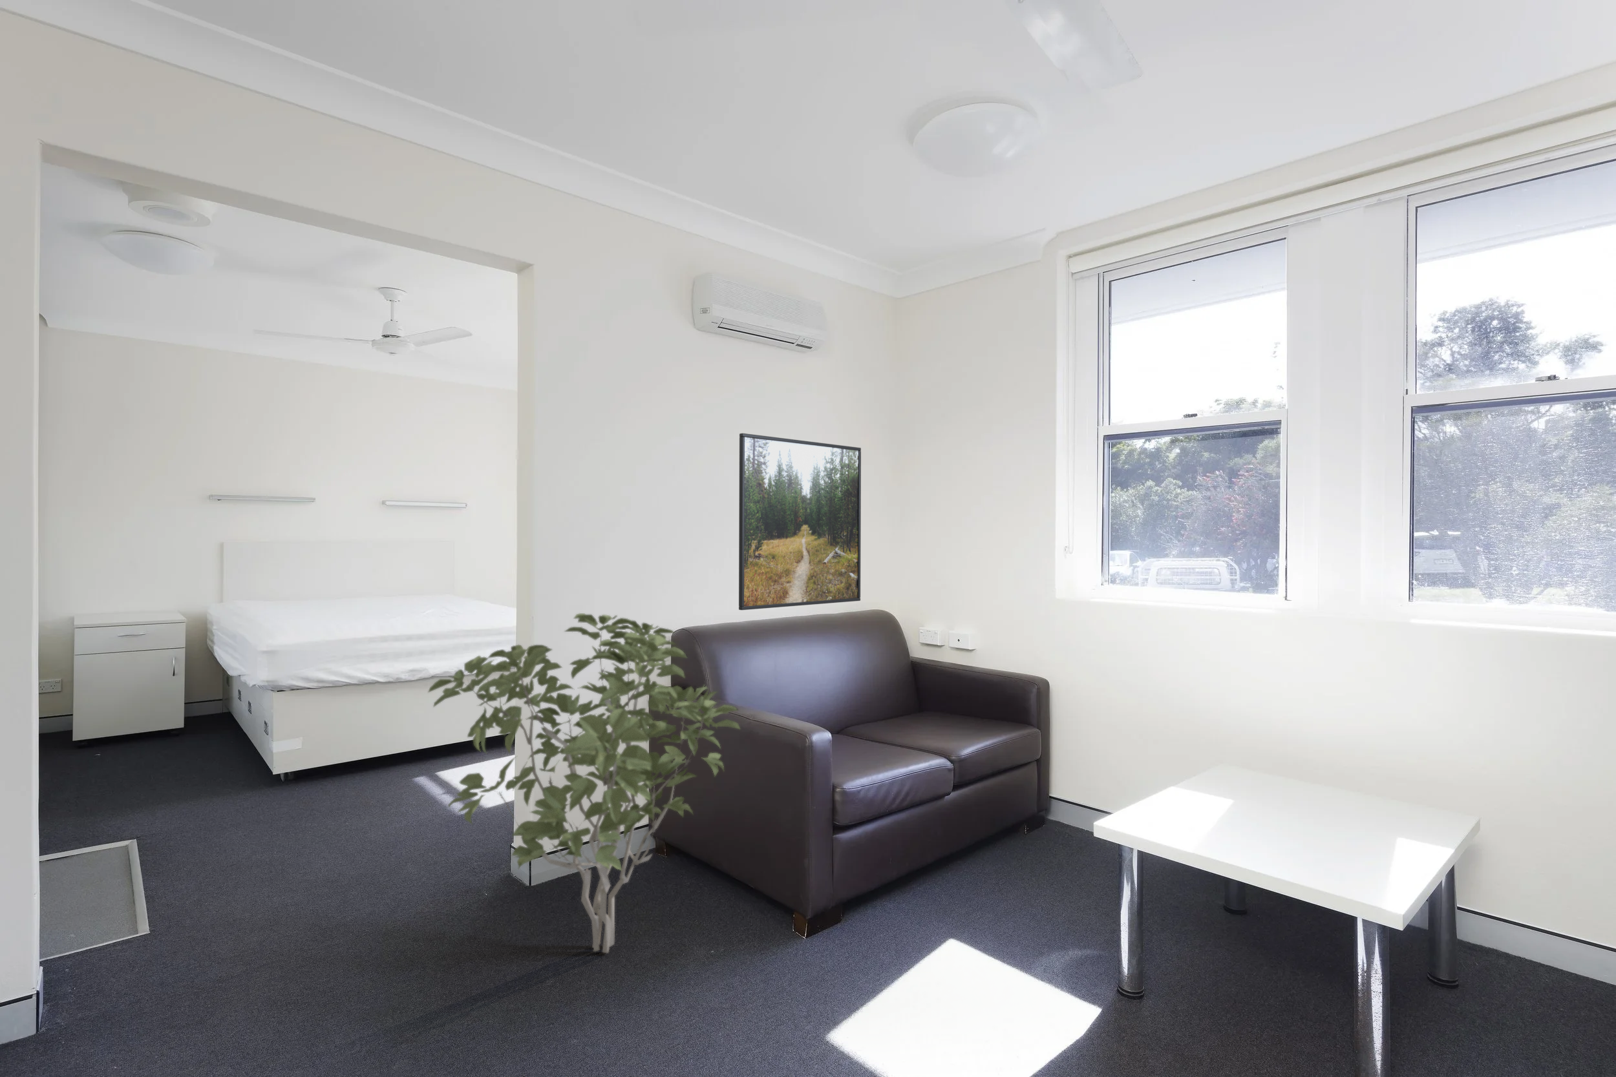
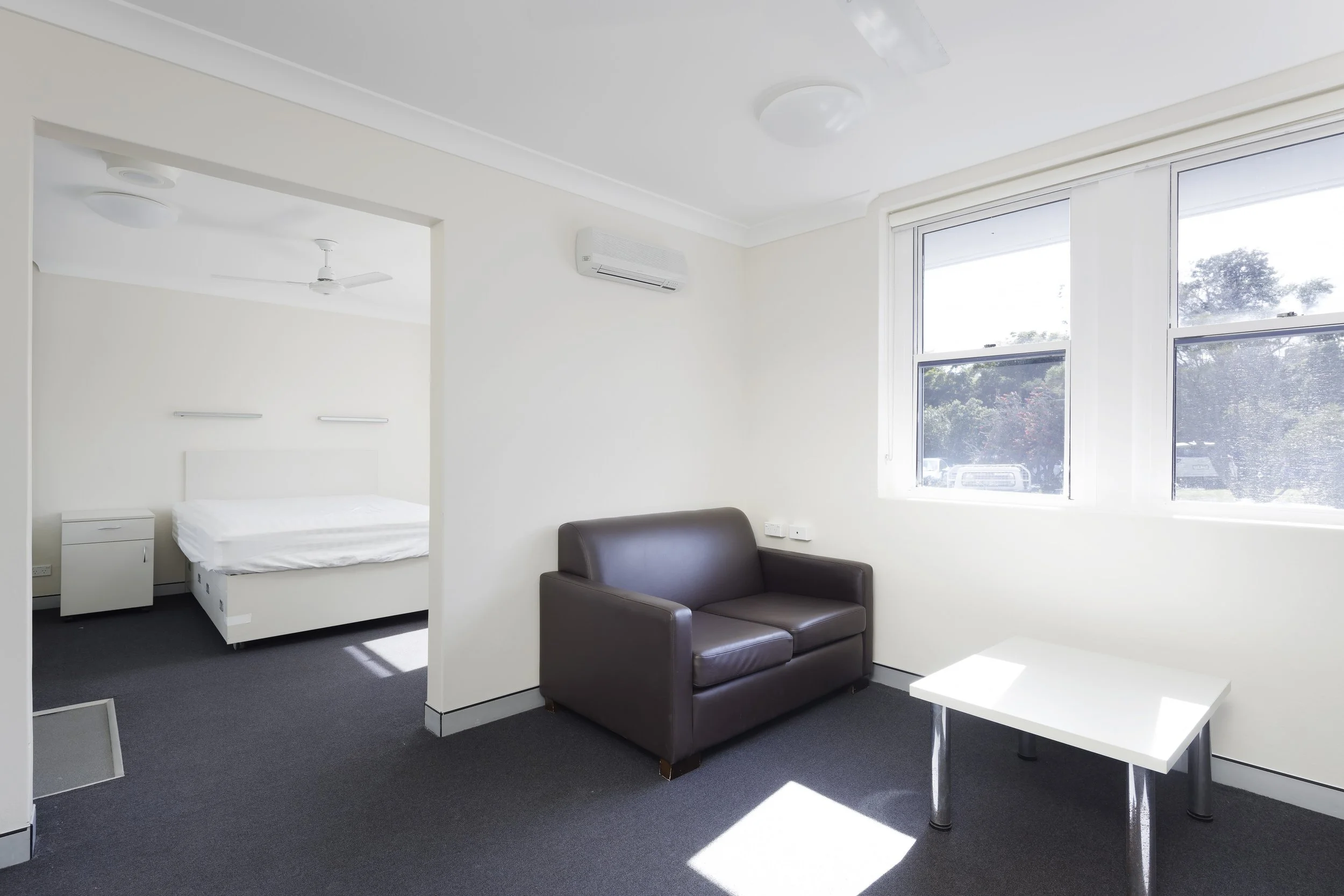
- shrub [427,613,742,954]
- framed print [738,433,862,611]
